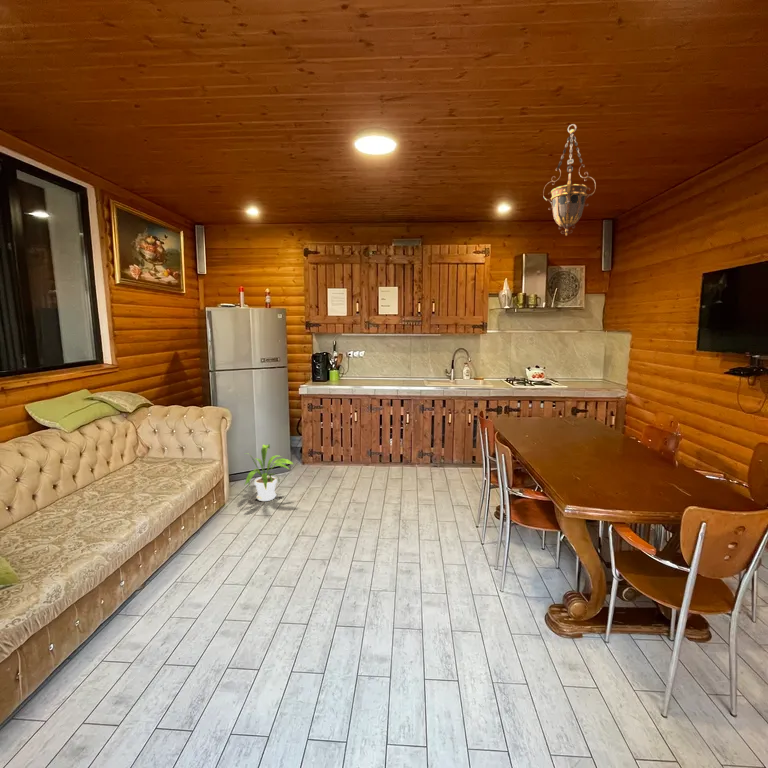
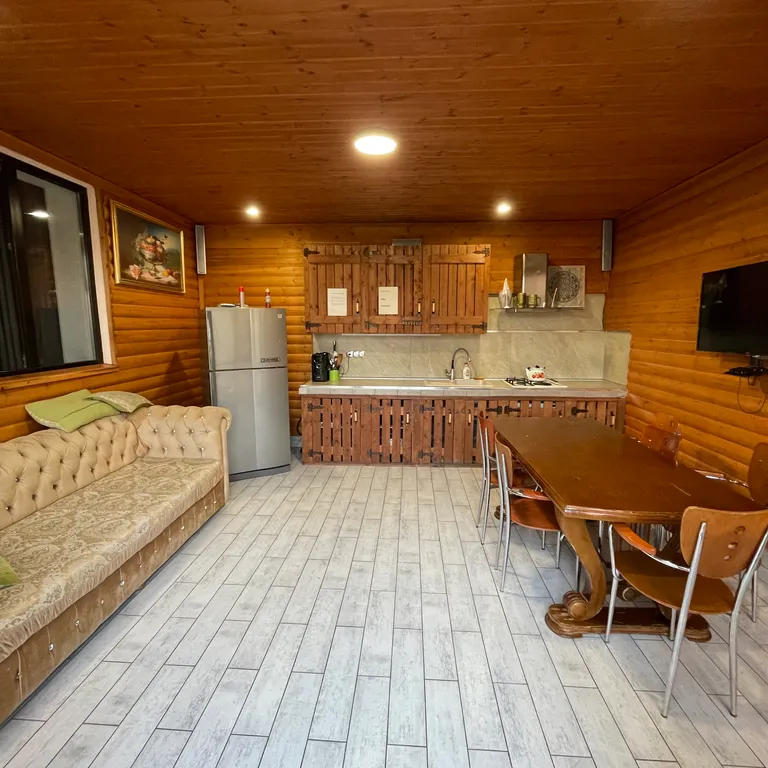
- house plant [244,443,294,502]
- hanging lantern [542,123,597,237]
